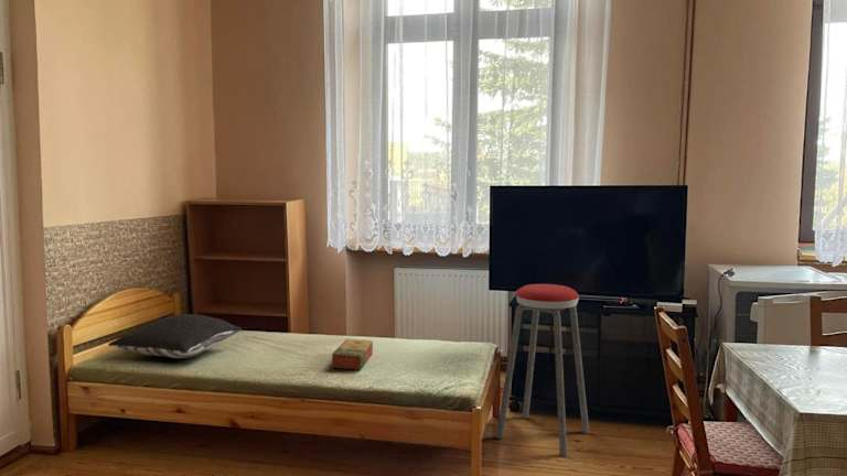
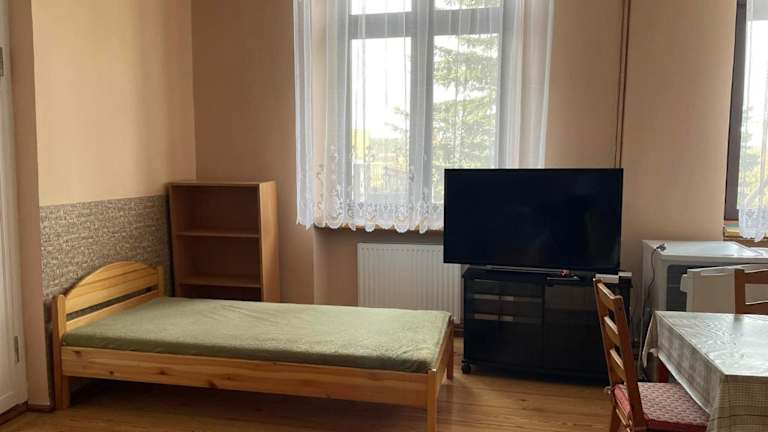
- book [331,338,374,371]
- music stool [495,283,590,457]
- pillow [107,313,243,359]
